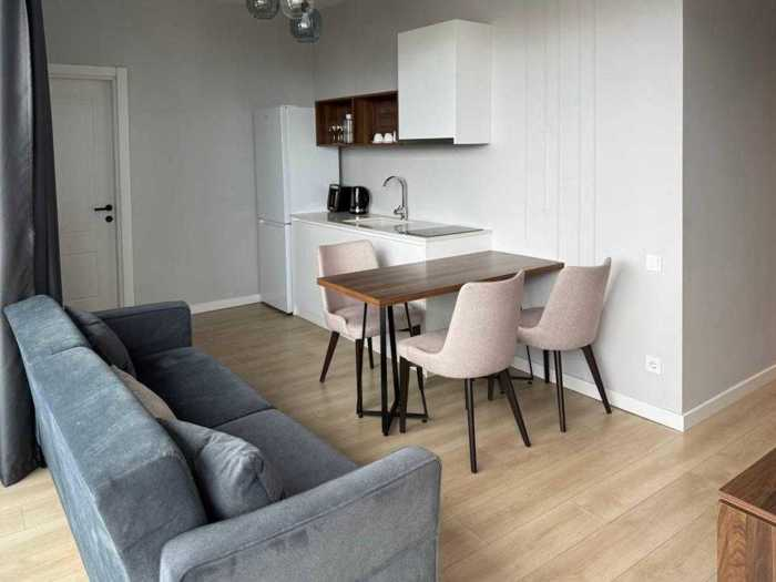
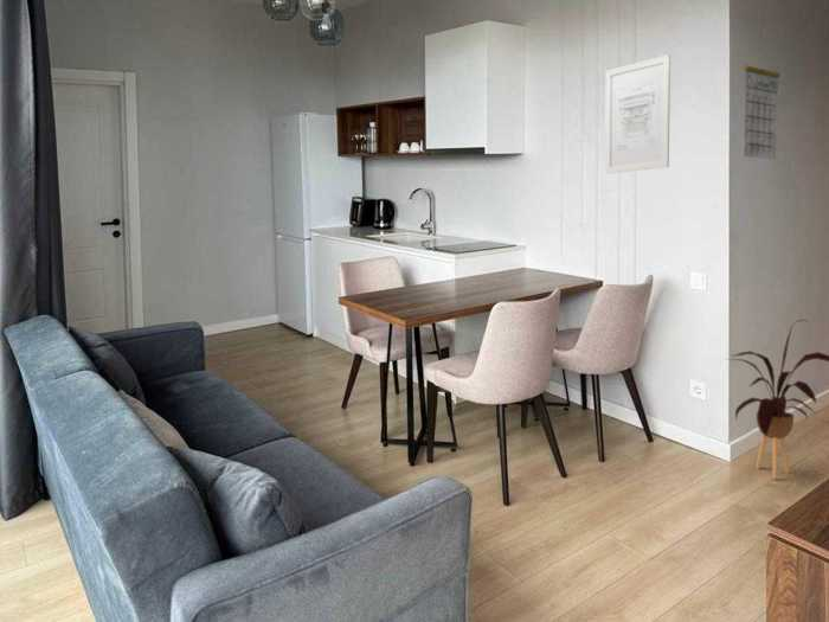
+ wall art [604,53,671,175]
+ calendar [741,47,782,161]
+ house plant [725,319,829,480]
